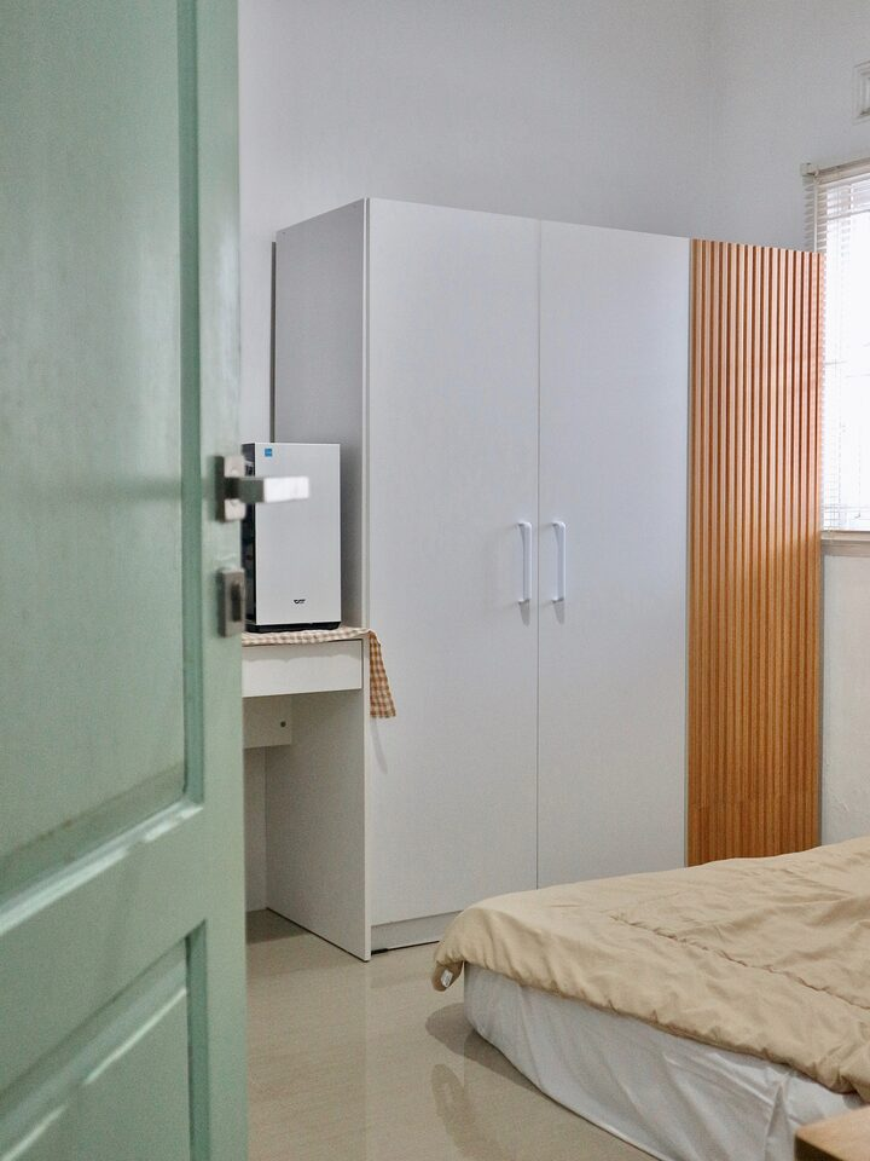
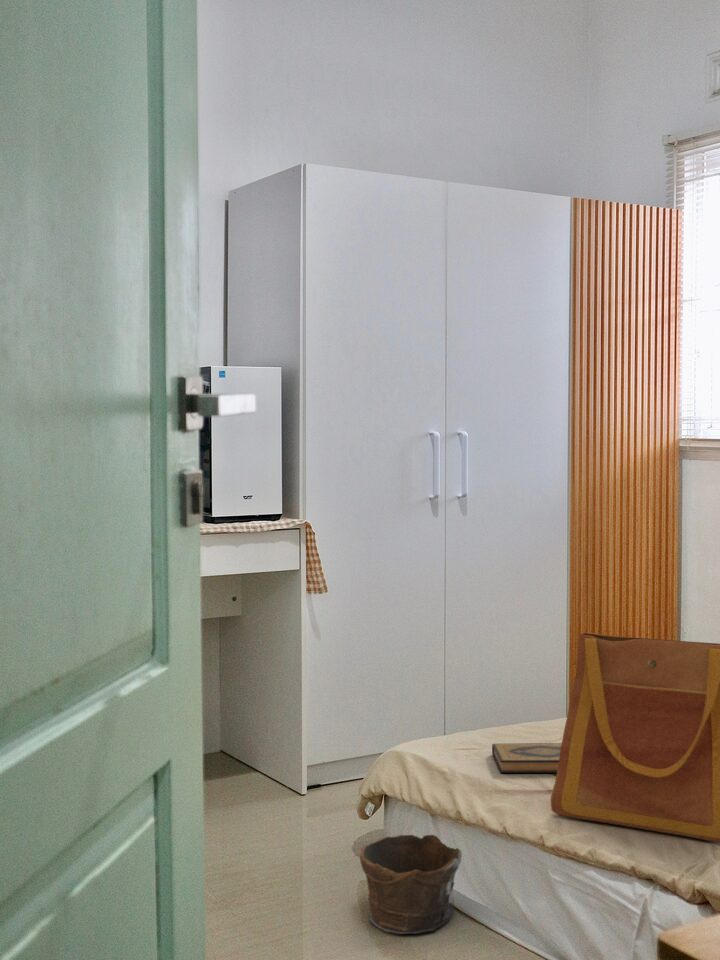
+ clay pot [359,834,463,935]
+ hardback book [491,742,562,774]
+ tote bag [550,632,720,844]
